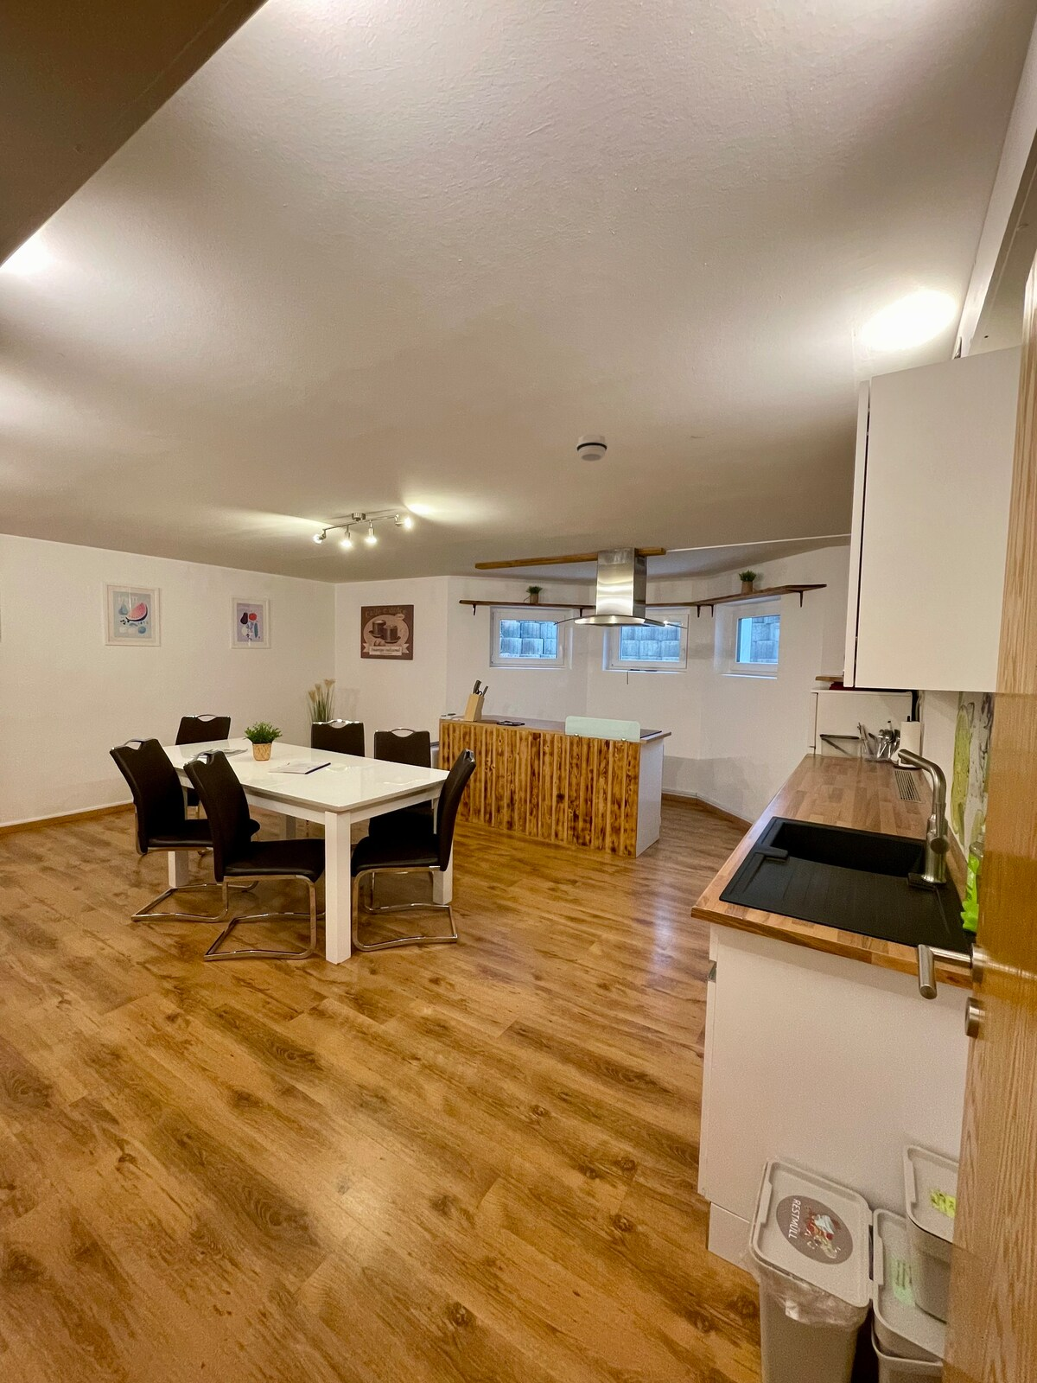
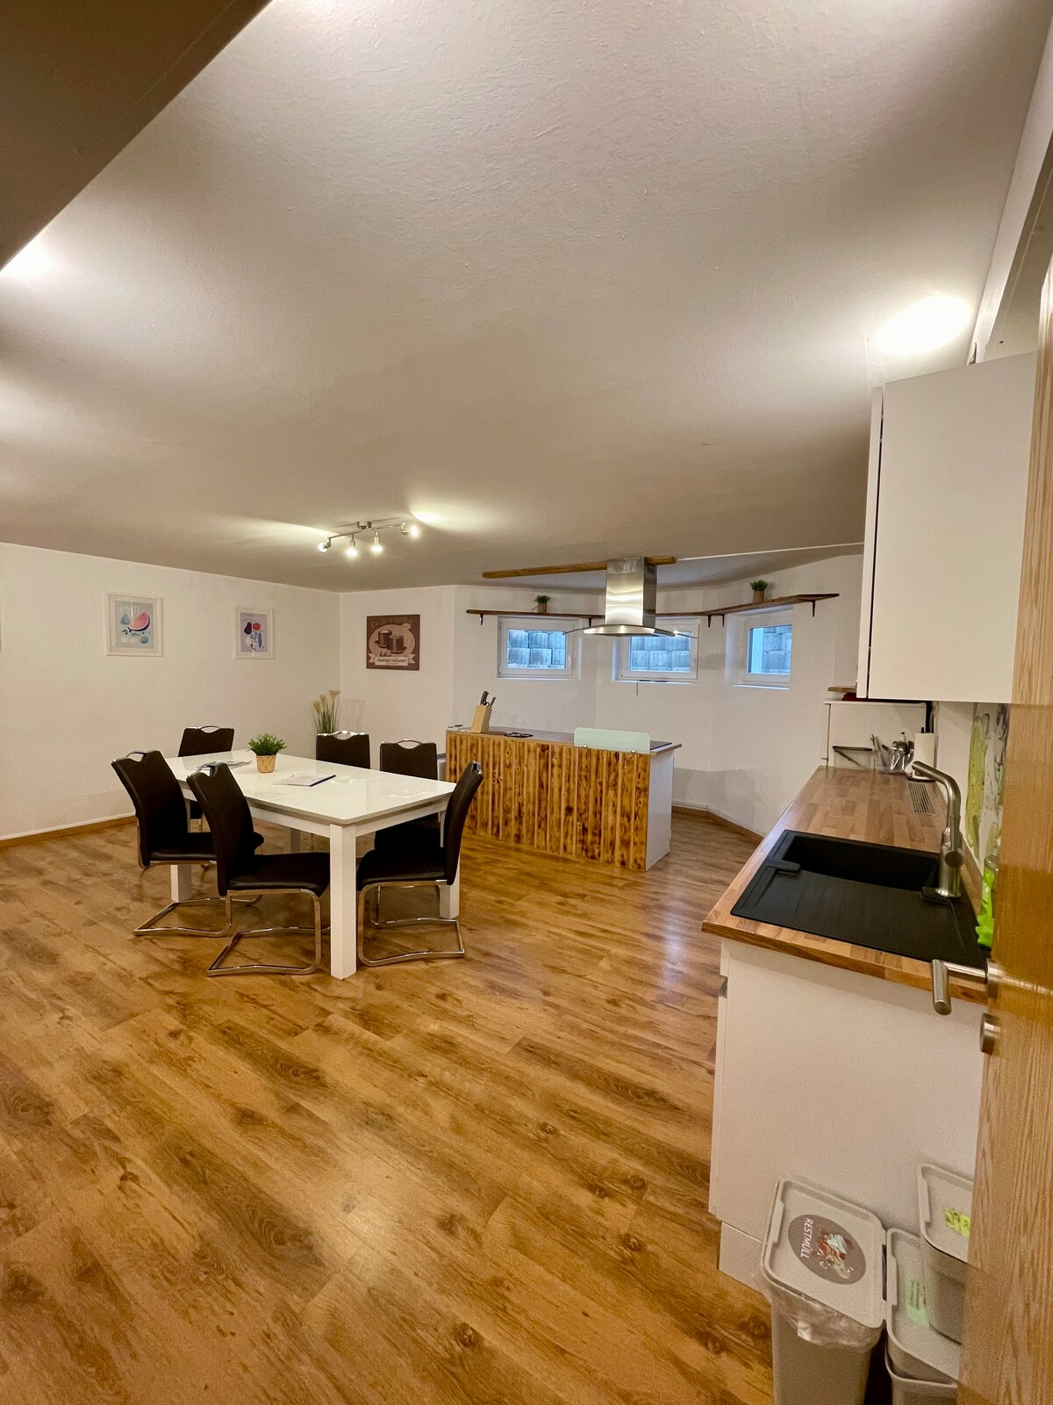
- smoke detector [575,433,609,463]
